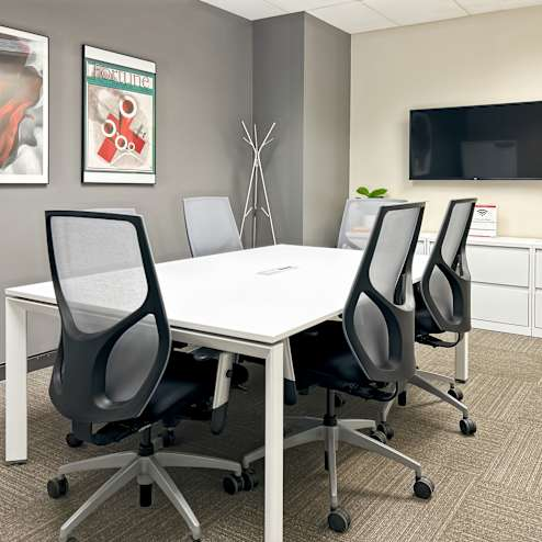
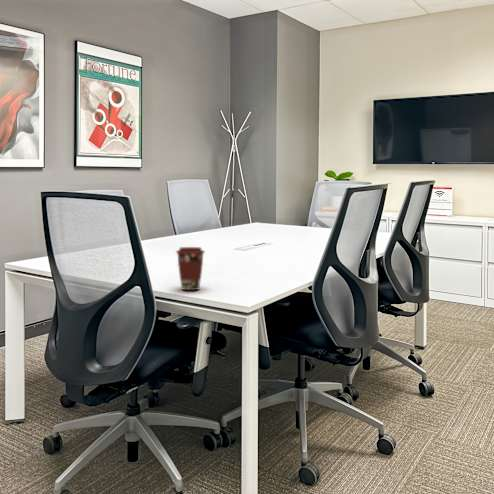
+ coffee cup [175,246,206,291]
